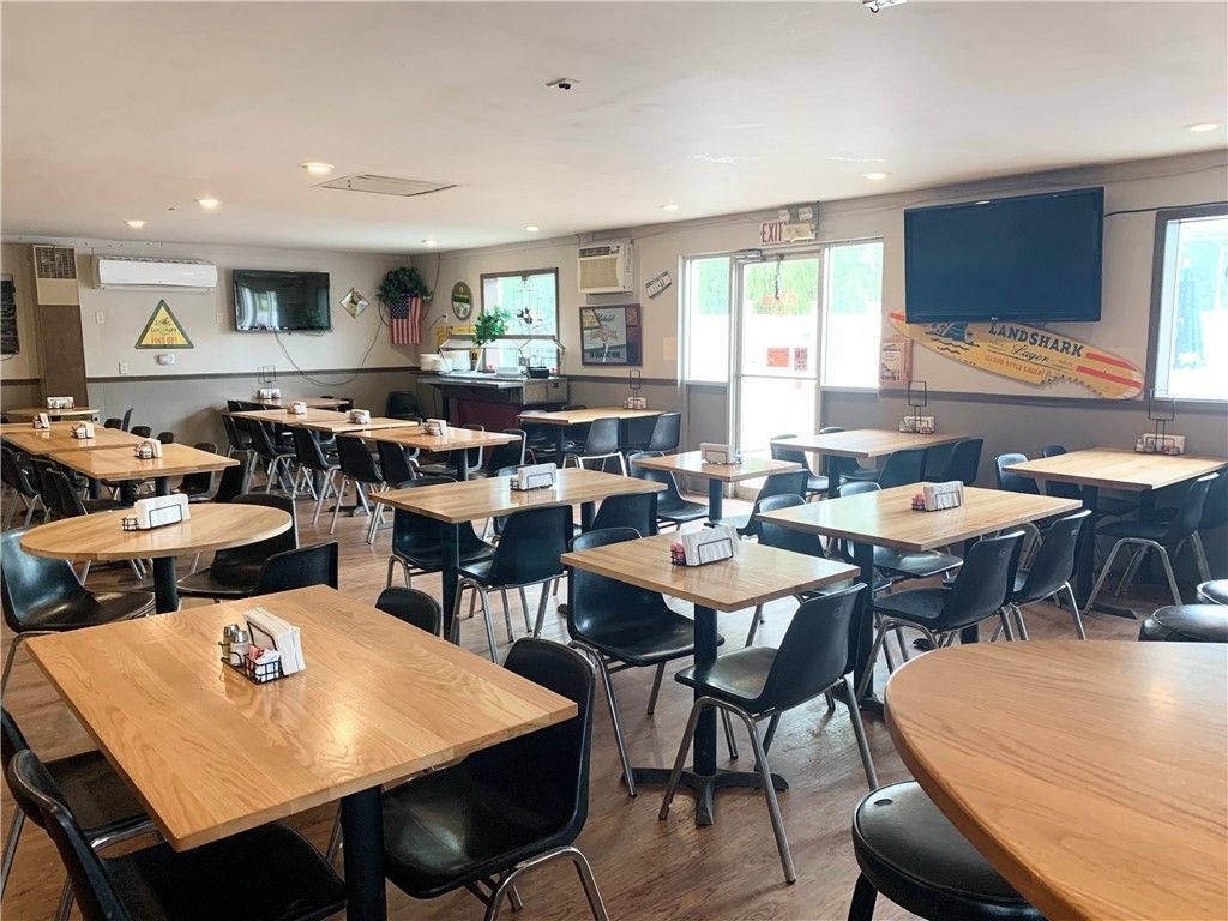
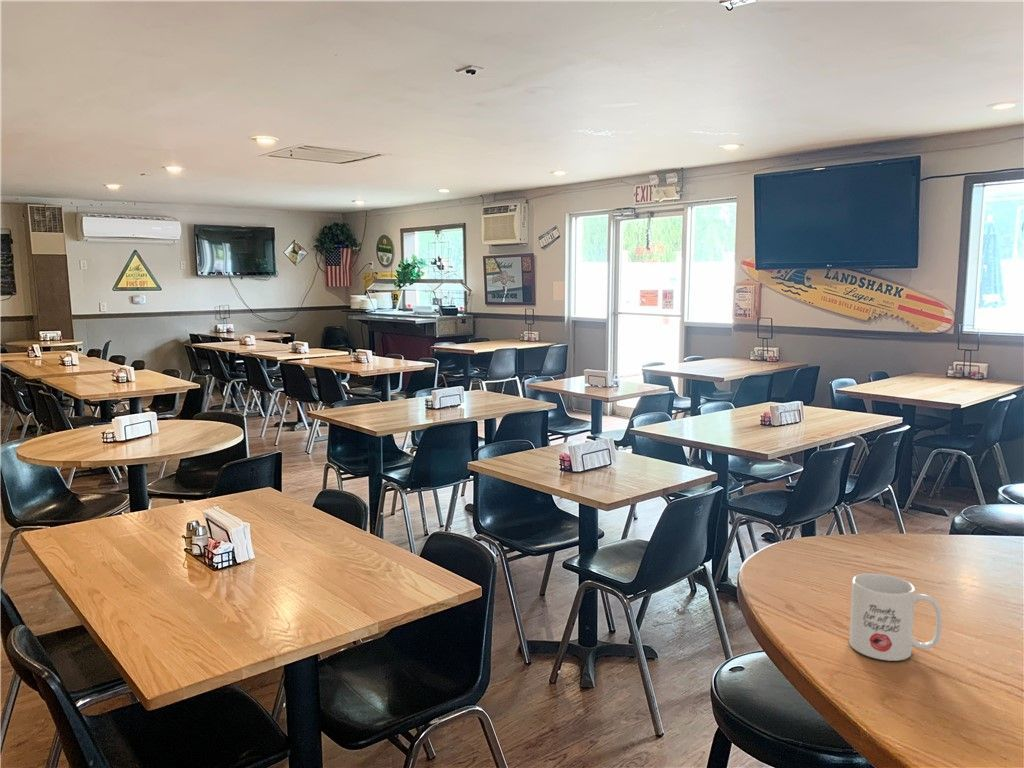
+ mug [848,572,943,662]
